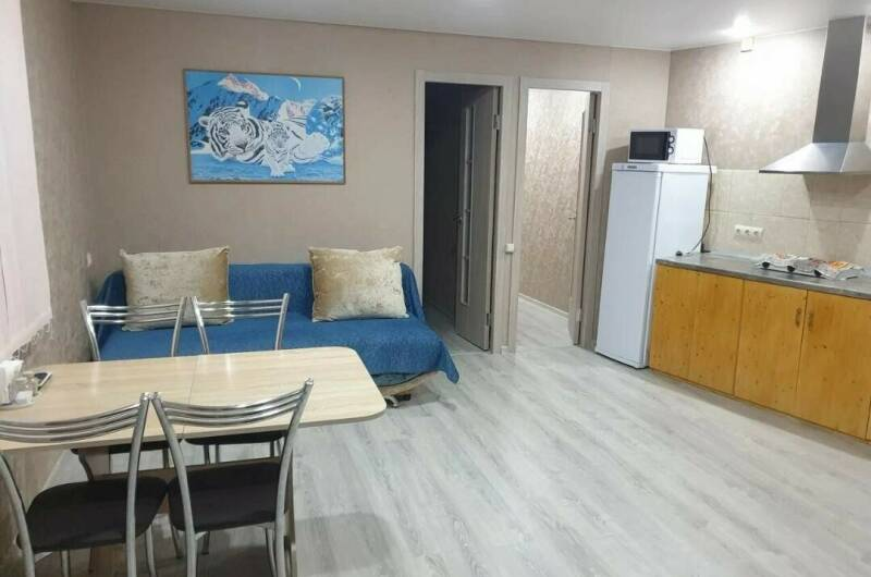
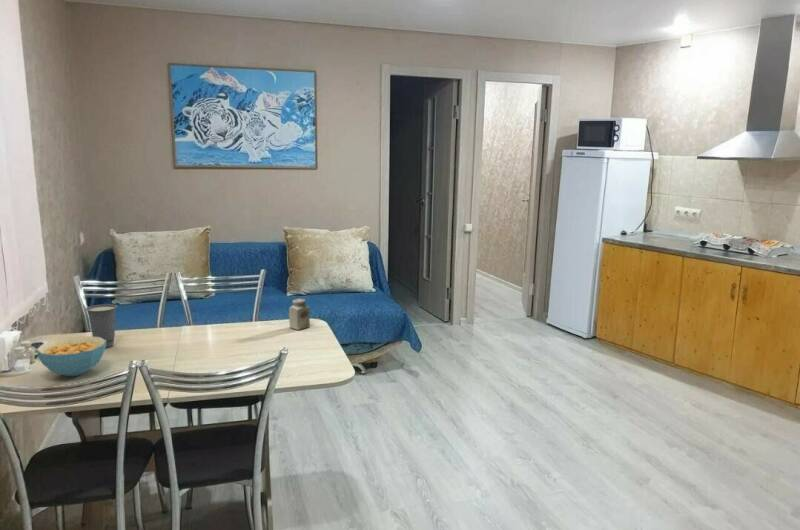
+ salt shaker [288,298,311,331]
+ cup [84,303,119,349]
+ cereal bowl [35,335,106,377]
